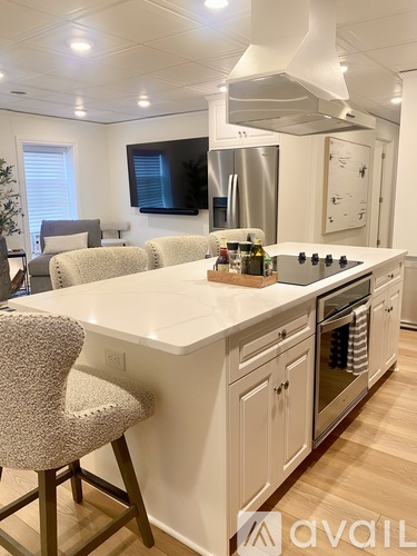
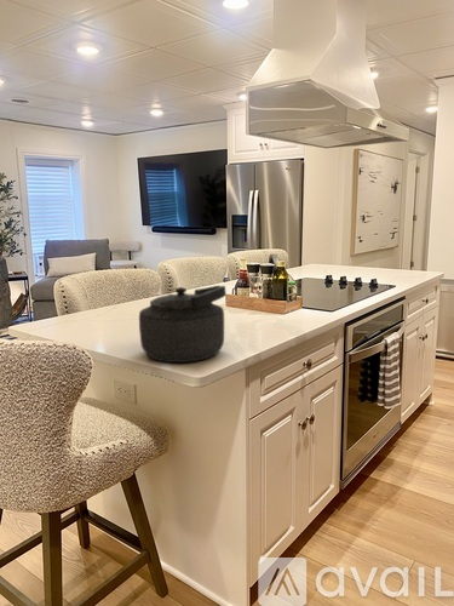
+ kettle [138,285,228,364]
